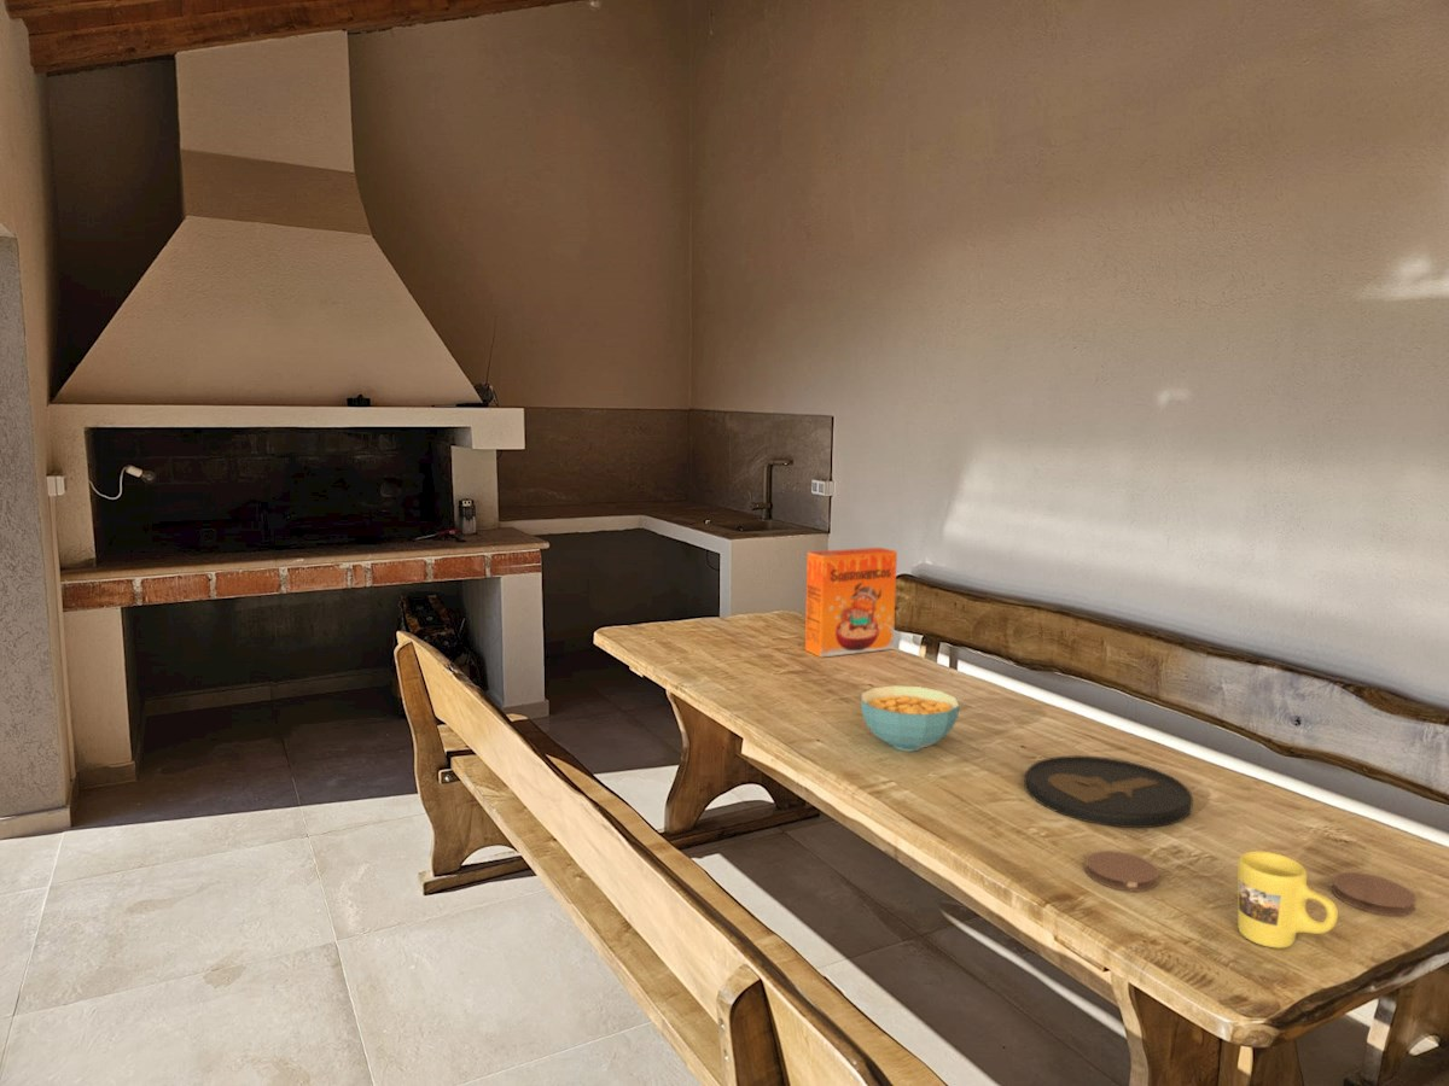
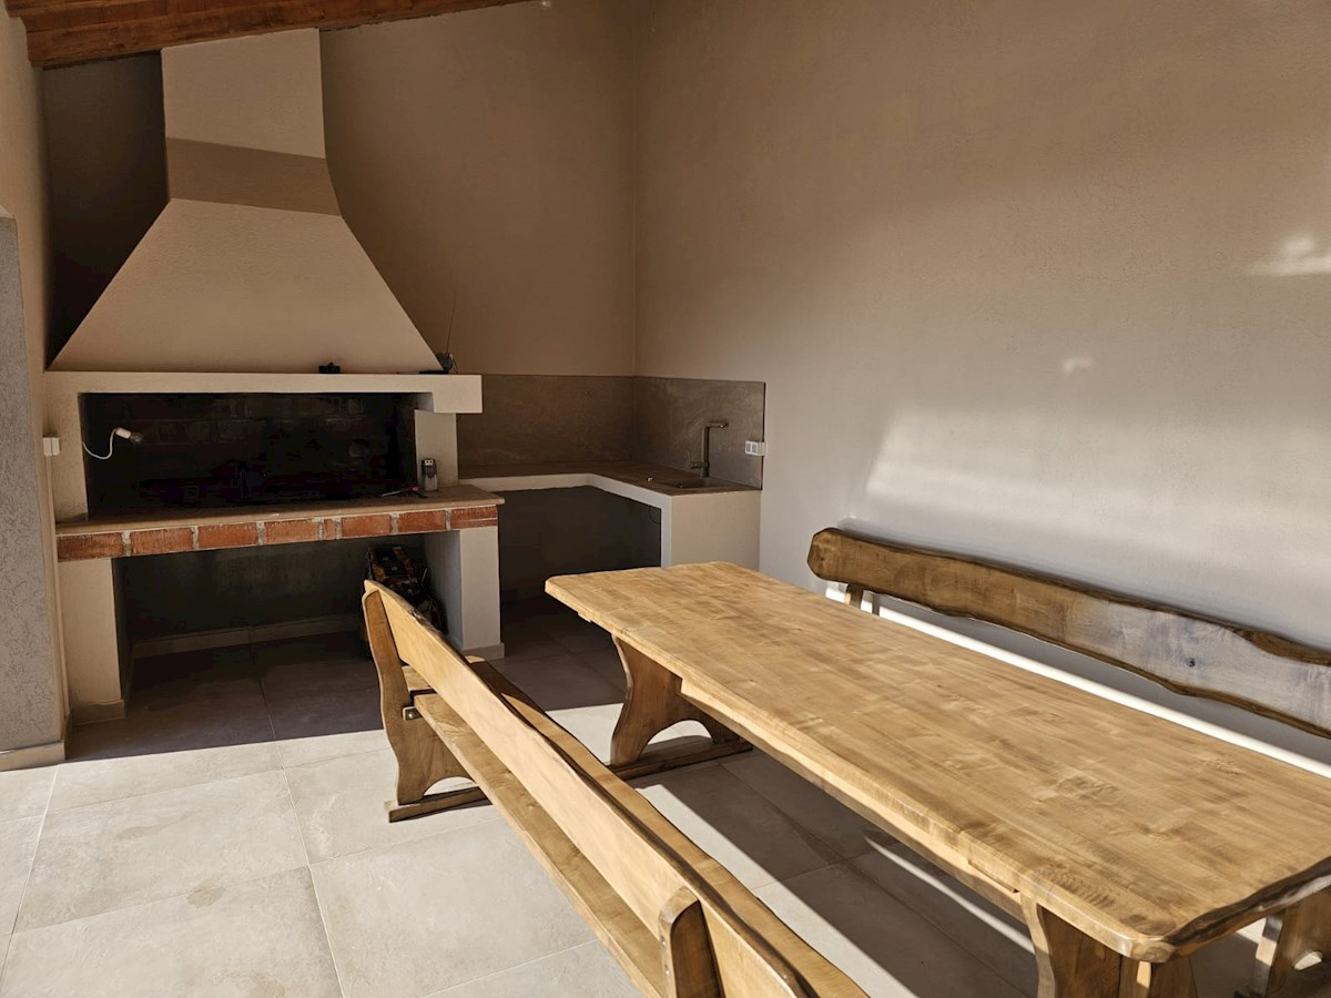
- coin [1023,754,1194,829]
- coaster [1331,871,1418,917]
- coaster [1084,849,1160,893]
- cereal box [804,547,898,659]
- cereal bowl [860,684,961,752]
- mug [1236,849,1339,950]
